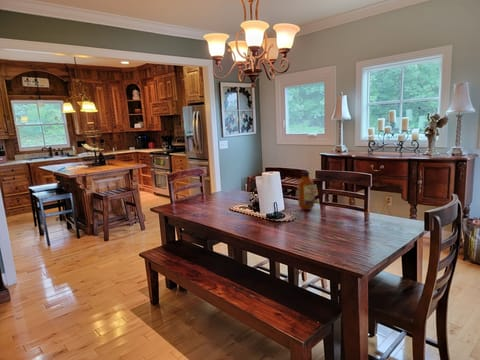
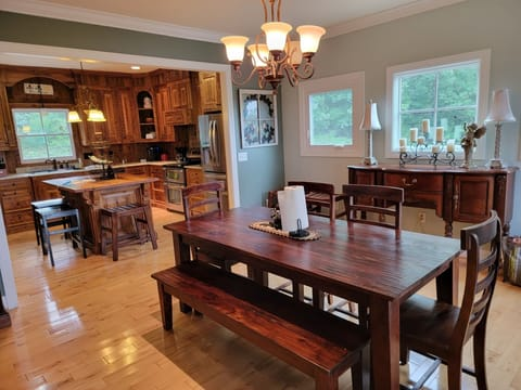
- bottle [297,170,316,211]
